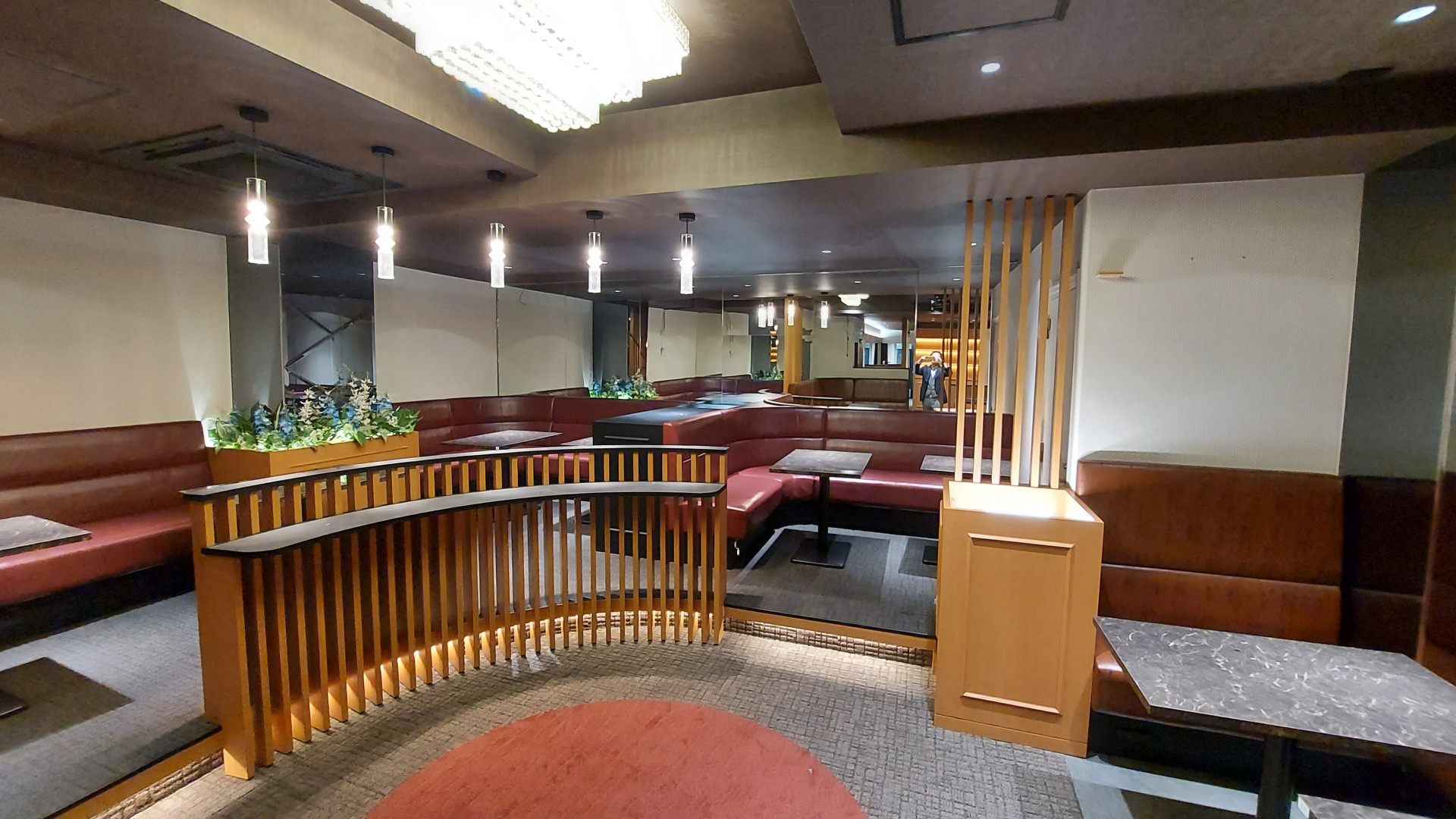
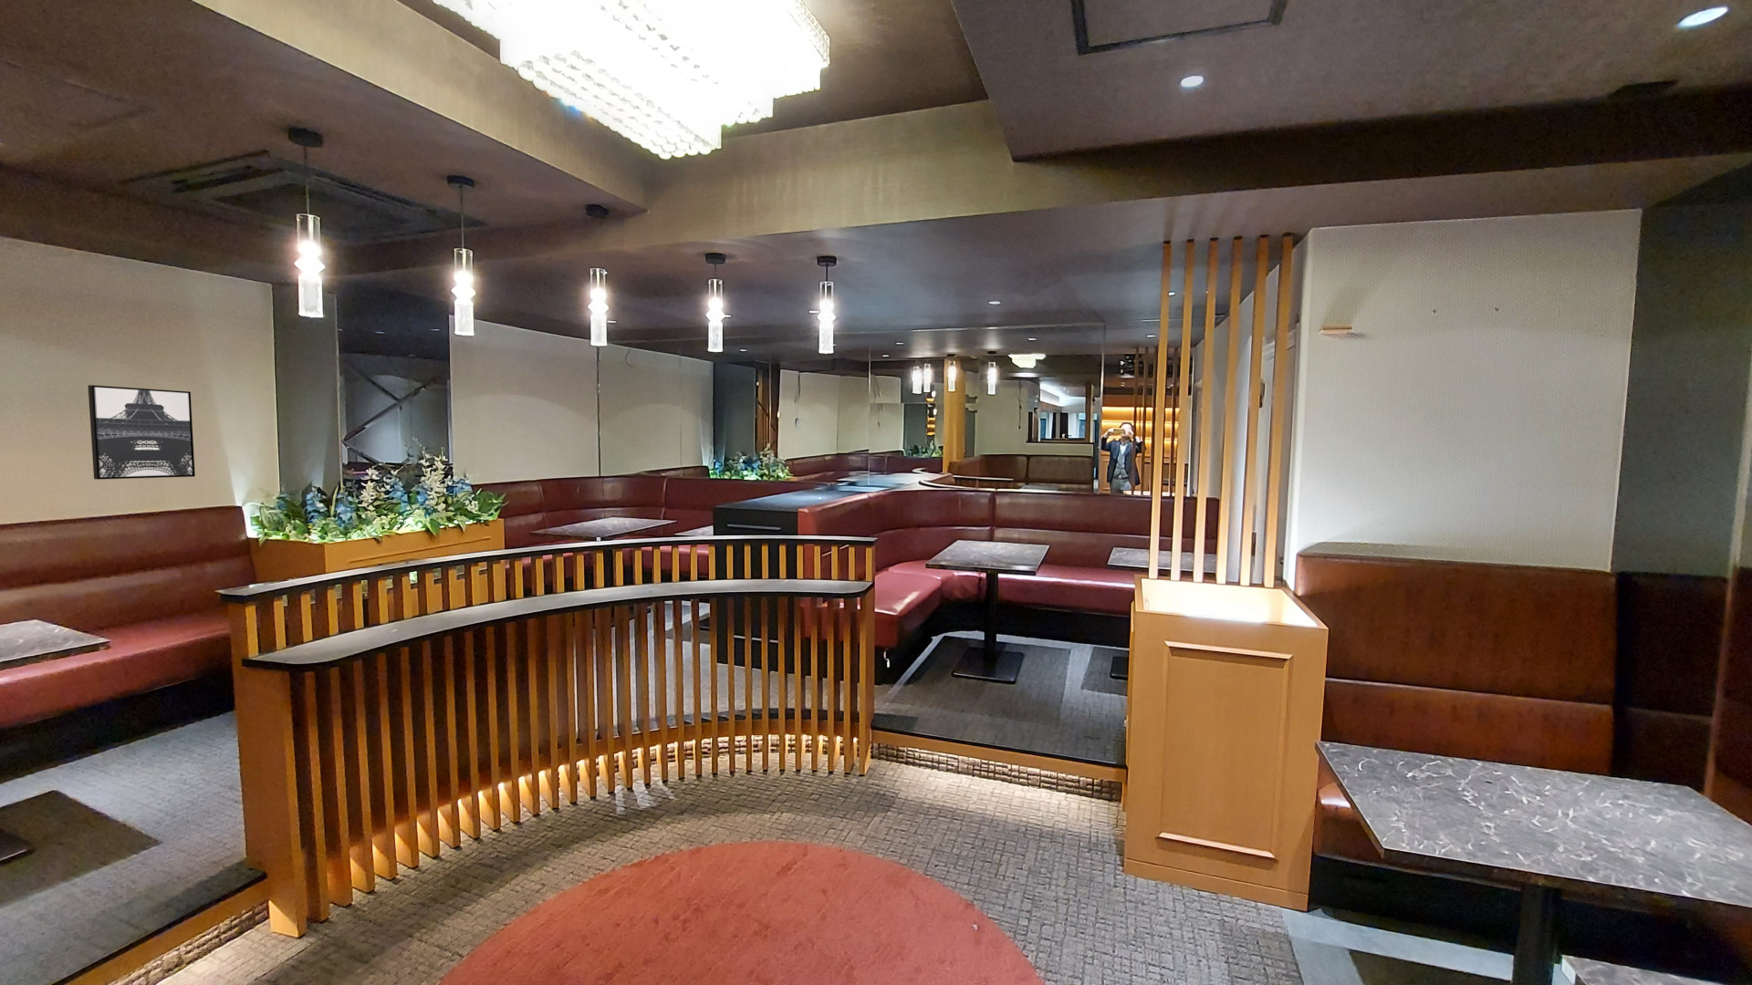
+ wall art [87,384,196,481]
